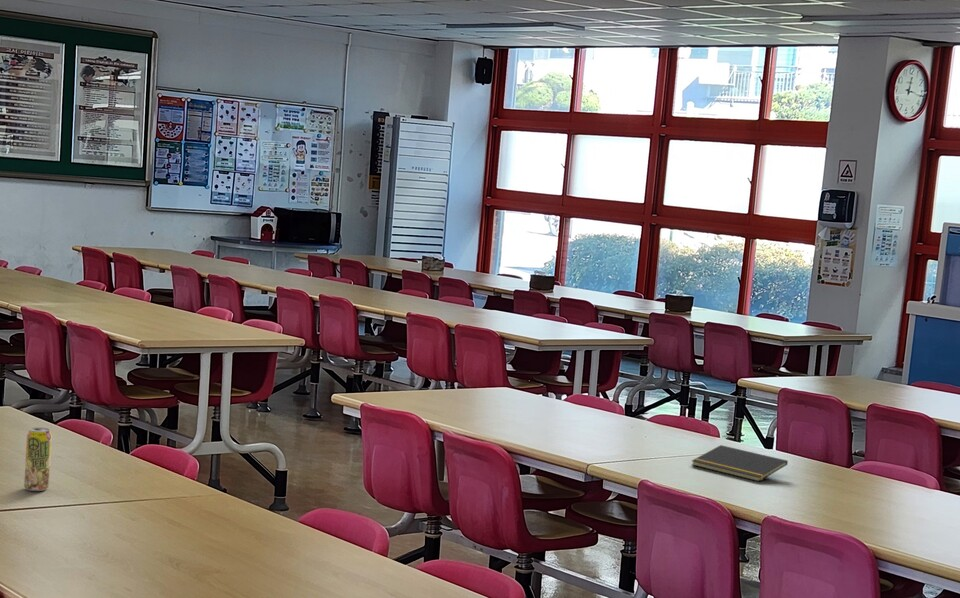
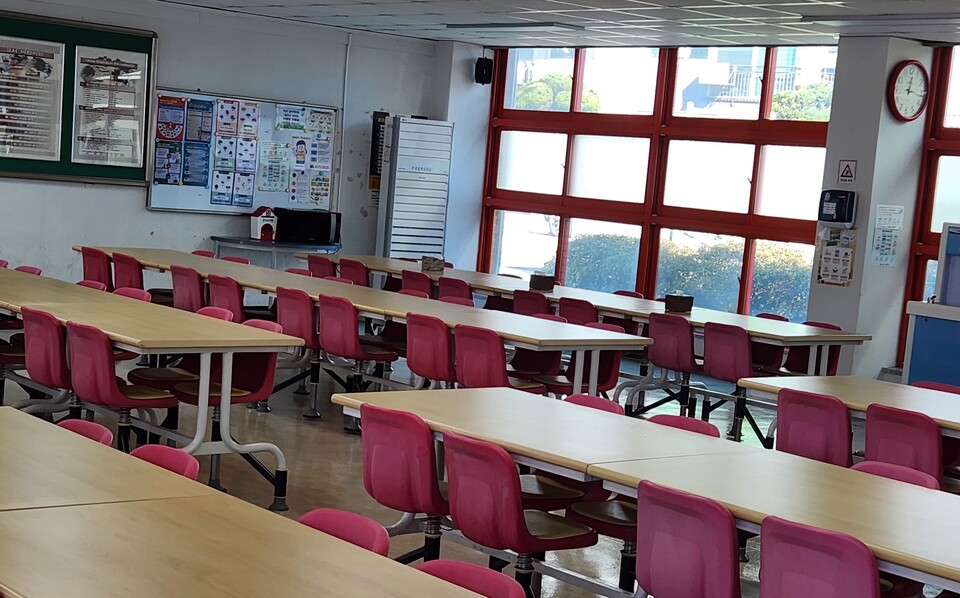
- beverage can [23,427,53,492]
- notepad [691,444,789,483]
